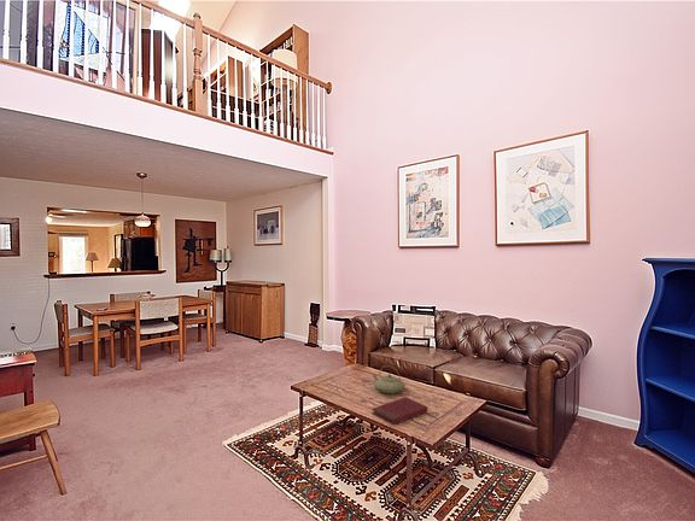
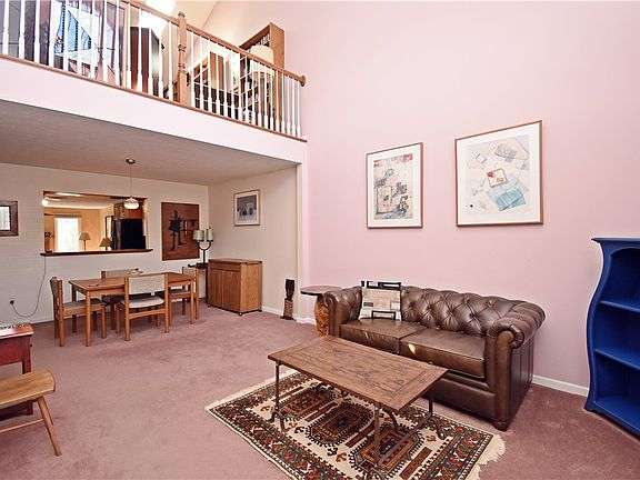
- teapot [372,364,407,394]
- book [370,396,430,426]
